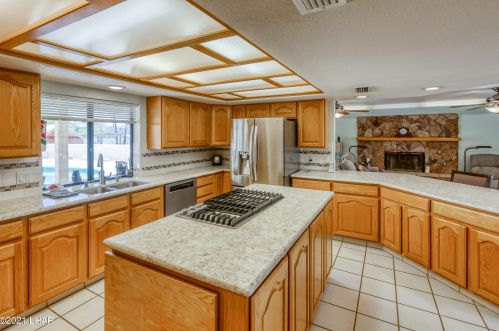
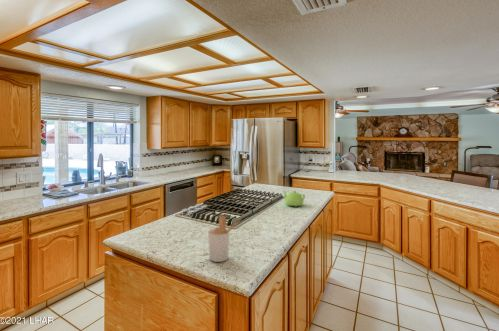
+ utensil holder [207,215,242,263]
+ teapot [282,189,306,208]
